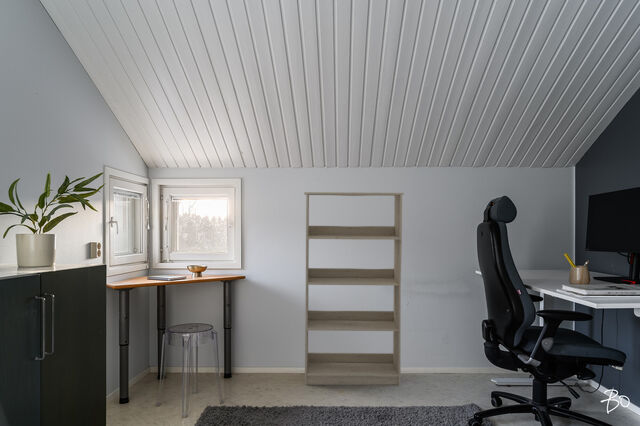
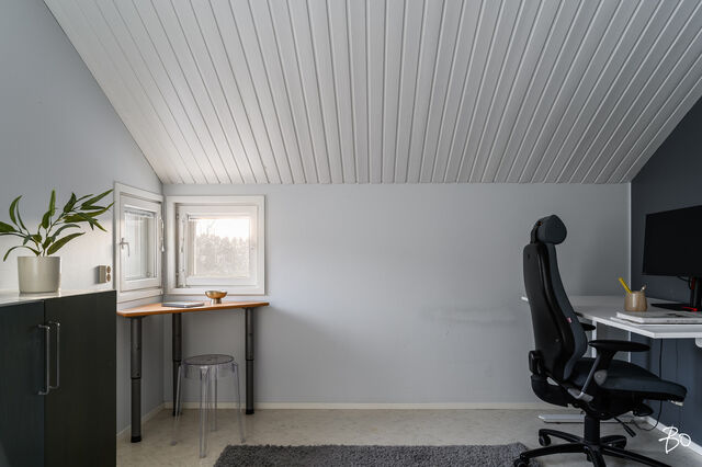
- bookcase [303,191,405,386]
